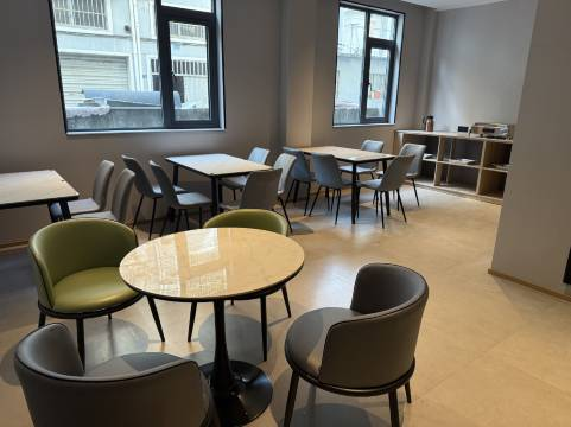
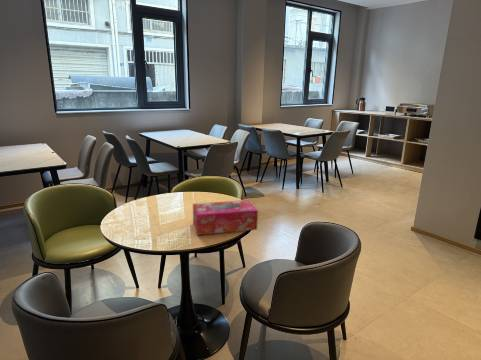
+ tissue box [192,199,259,236]
